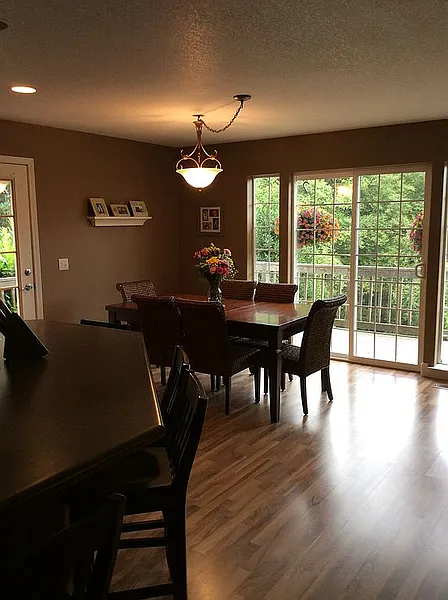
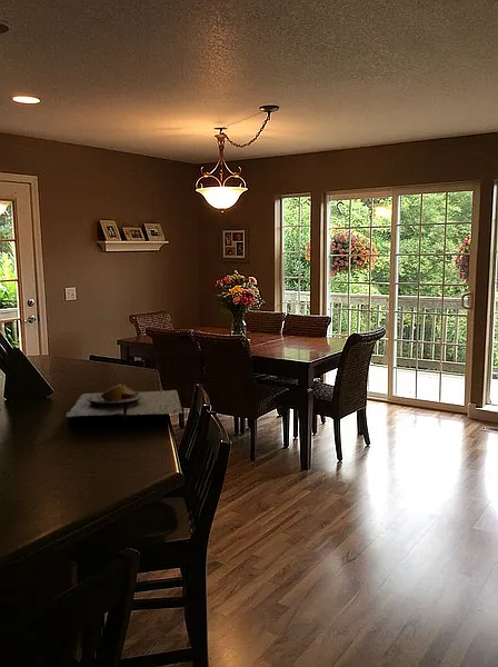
+ plate [62,384,183,424]
